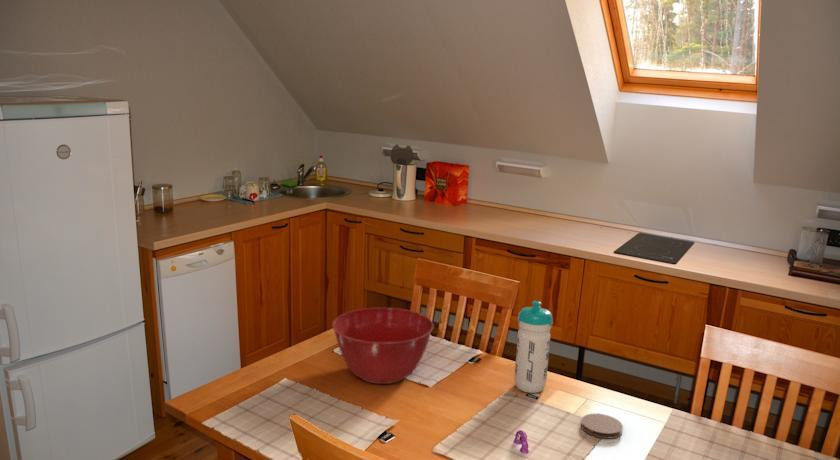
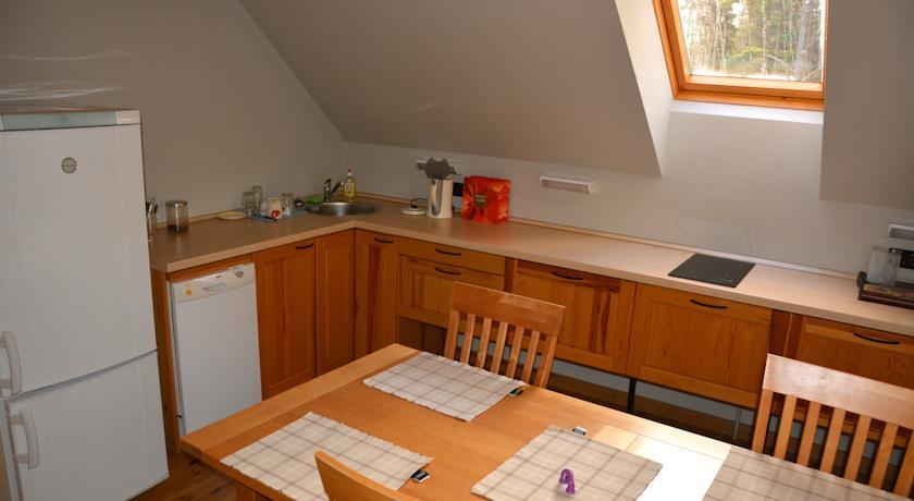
- coaster [580,413,624,440]
- mixing bowl [331,307,434,385]
- water bottle [514,300,554,394]
